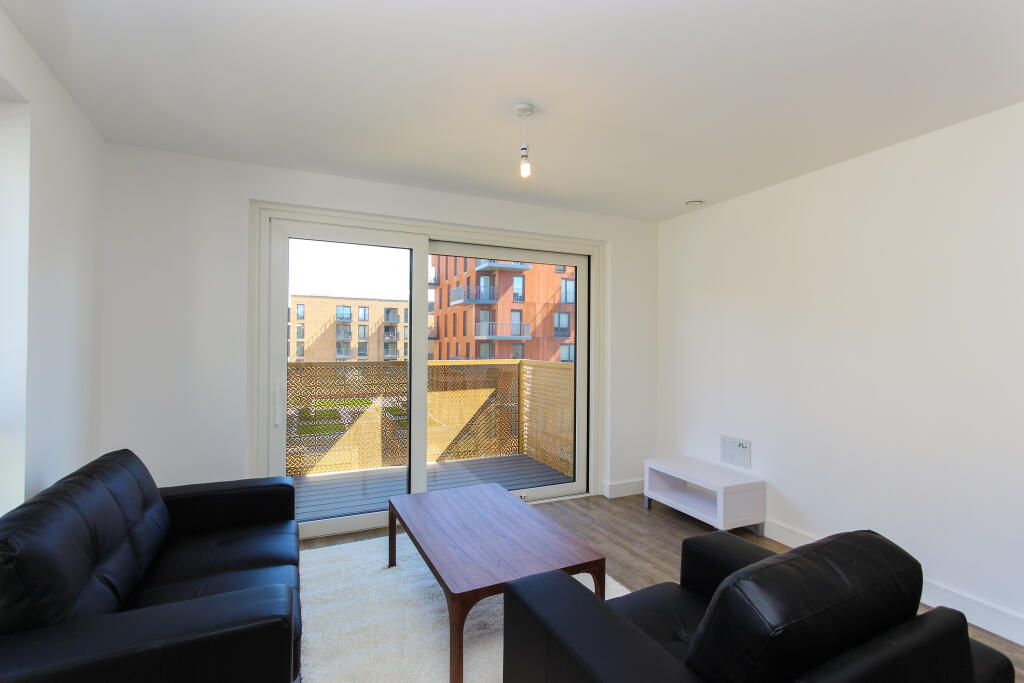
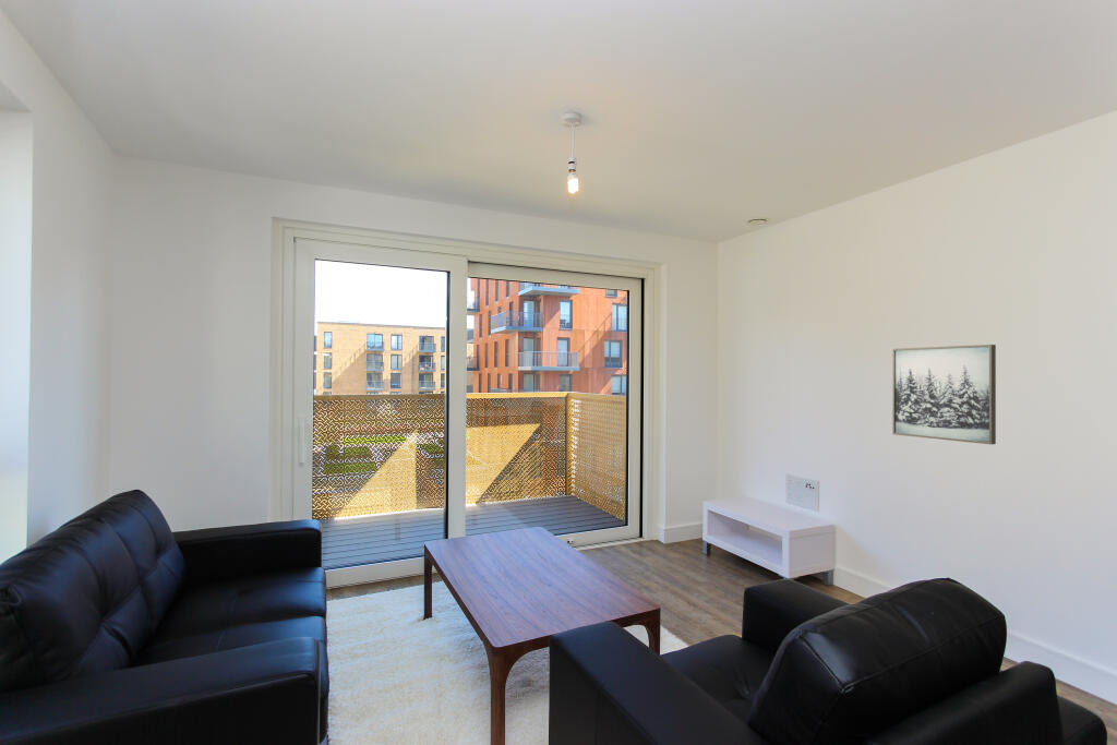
+ wall art [891,344,997,445]
